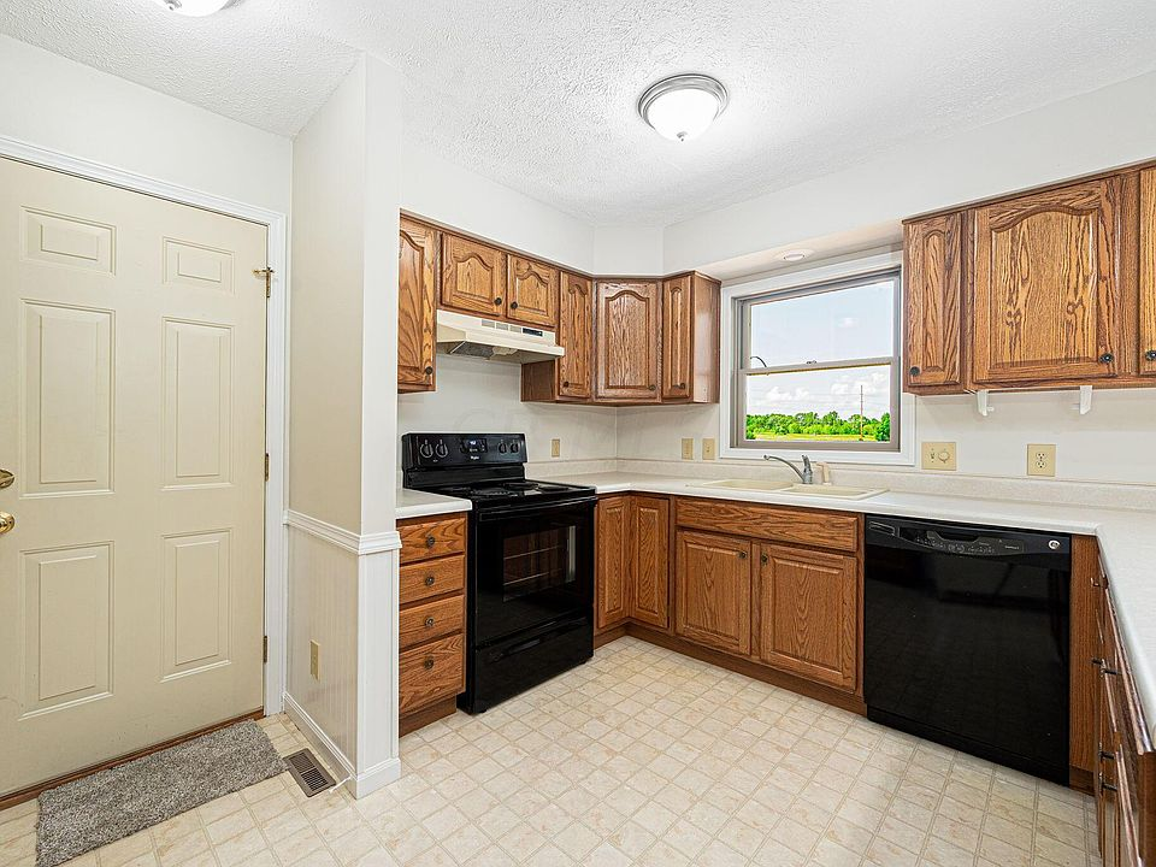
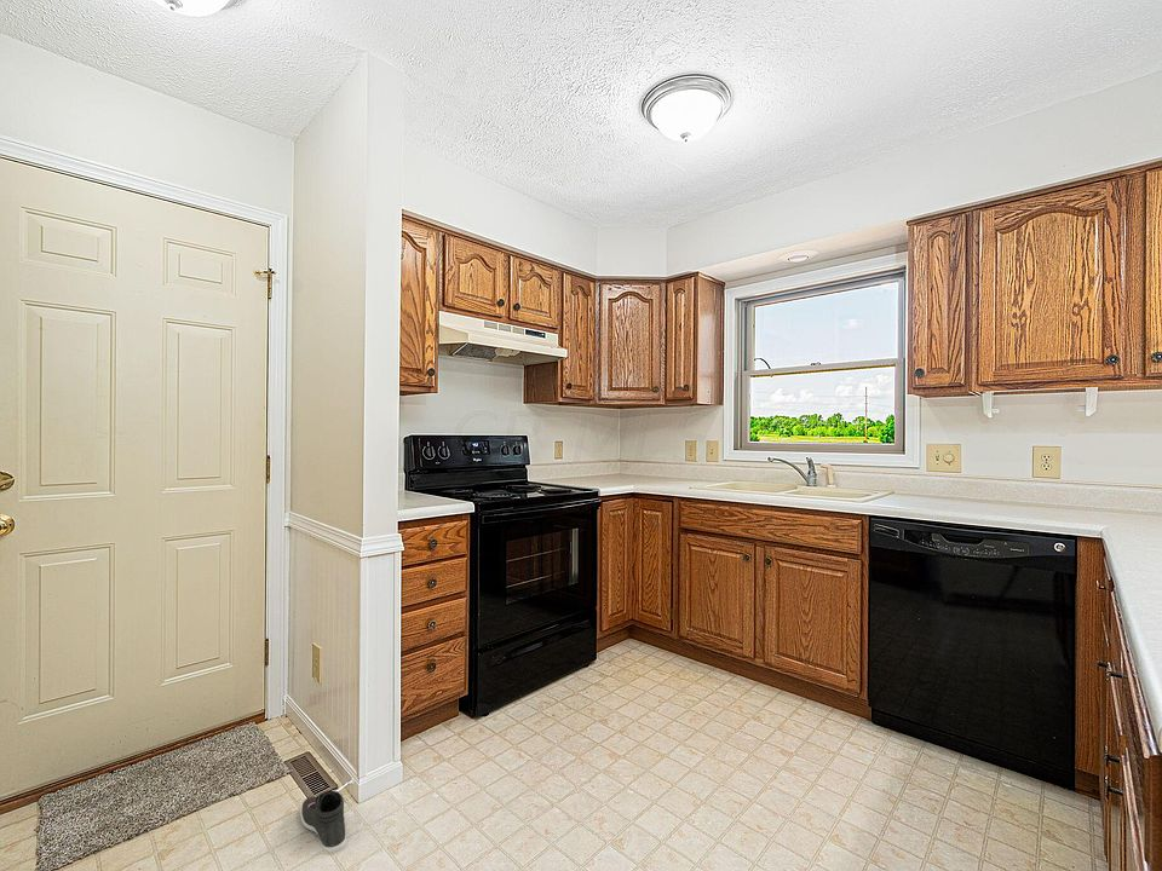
+ sneaker [299,790,347,854]
